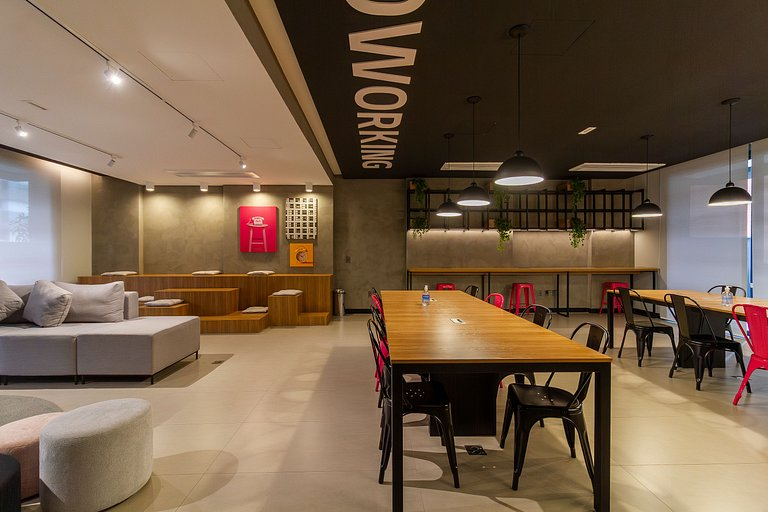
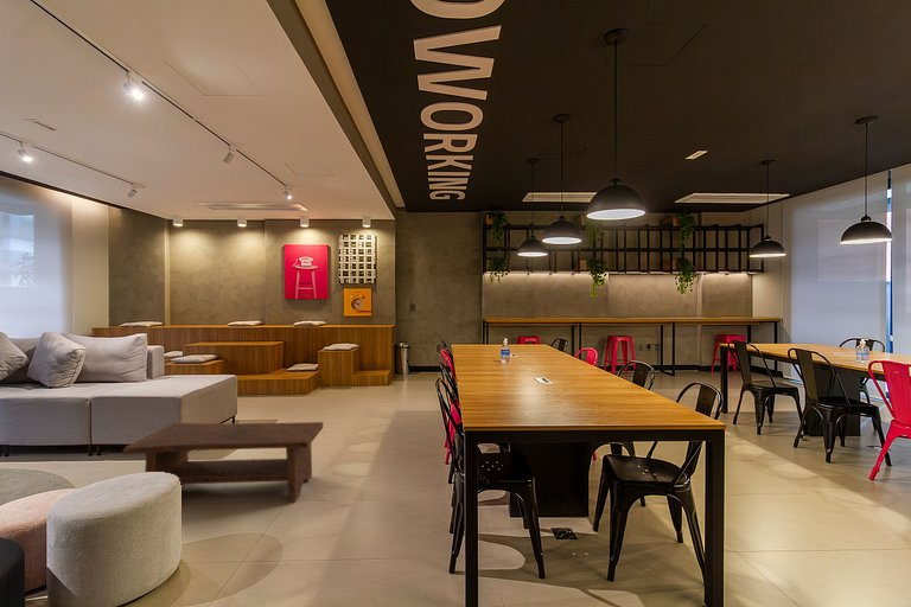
+ coffee table [121,421,325,504]
